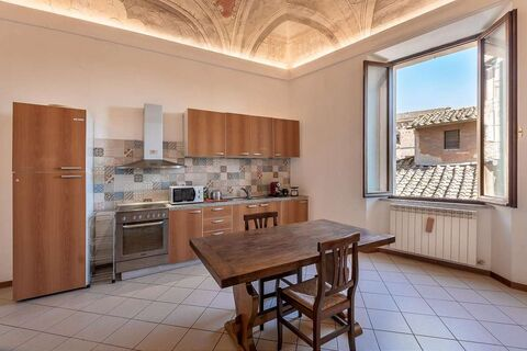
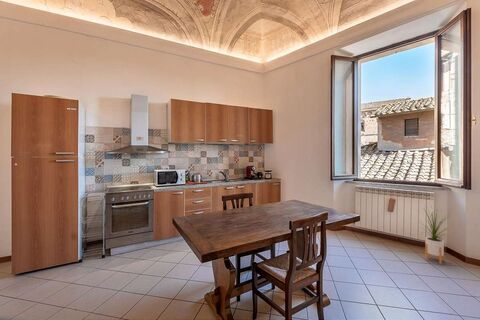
+ house plant [417,204,452,265]
